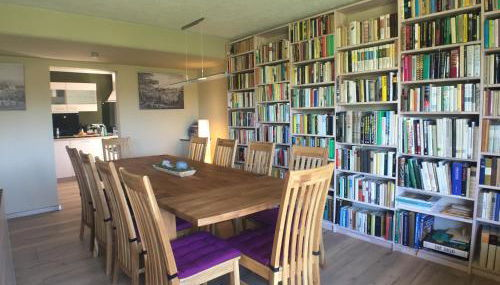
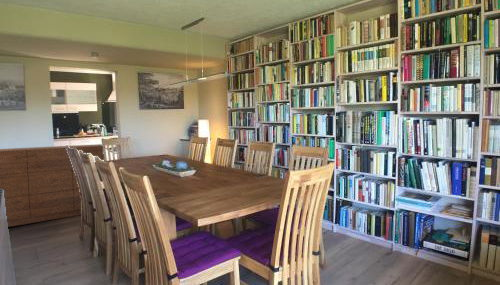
+ dresser [0,143,105,228]
